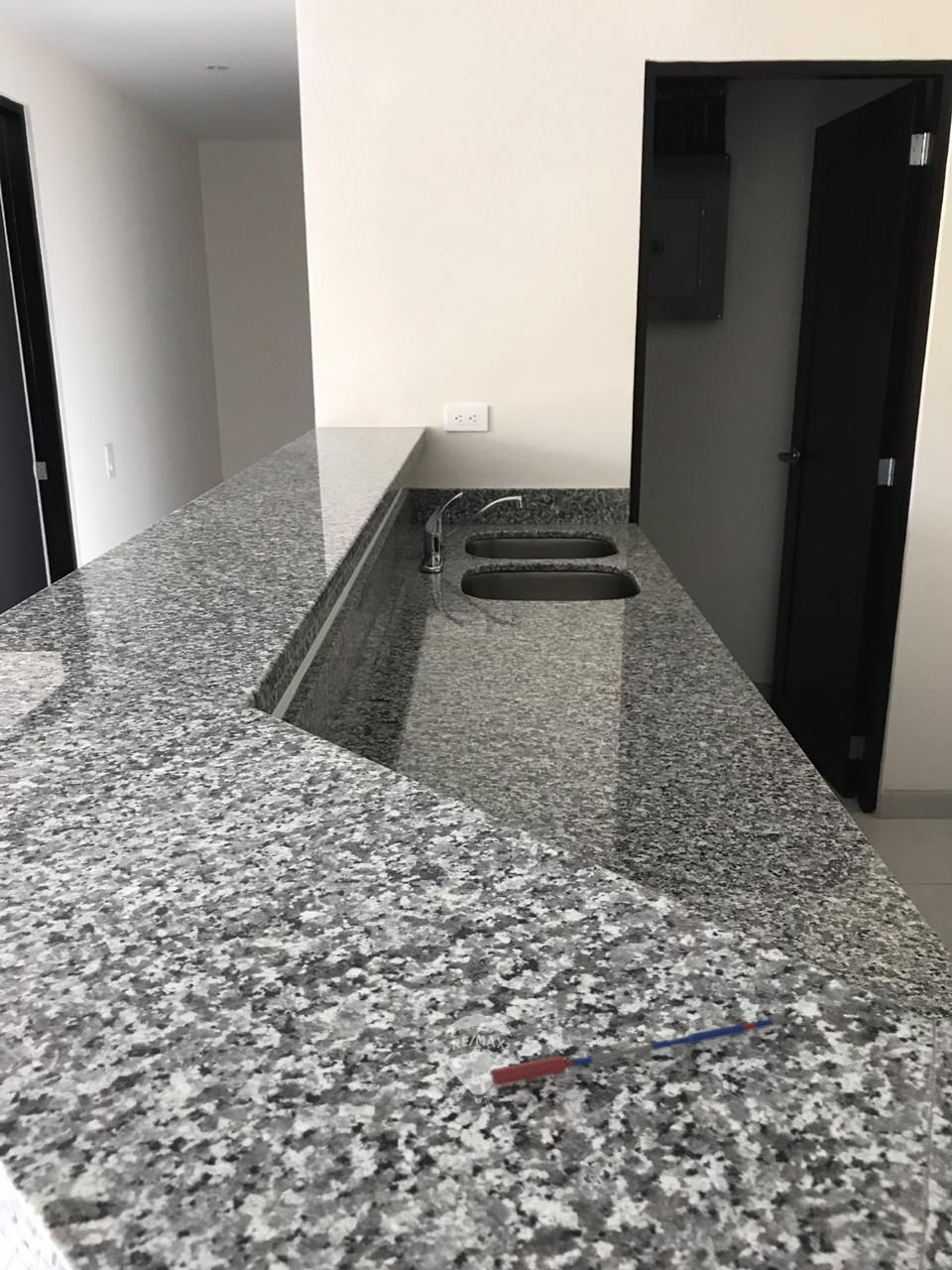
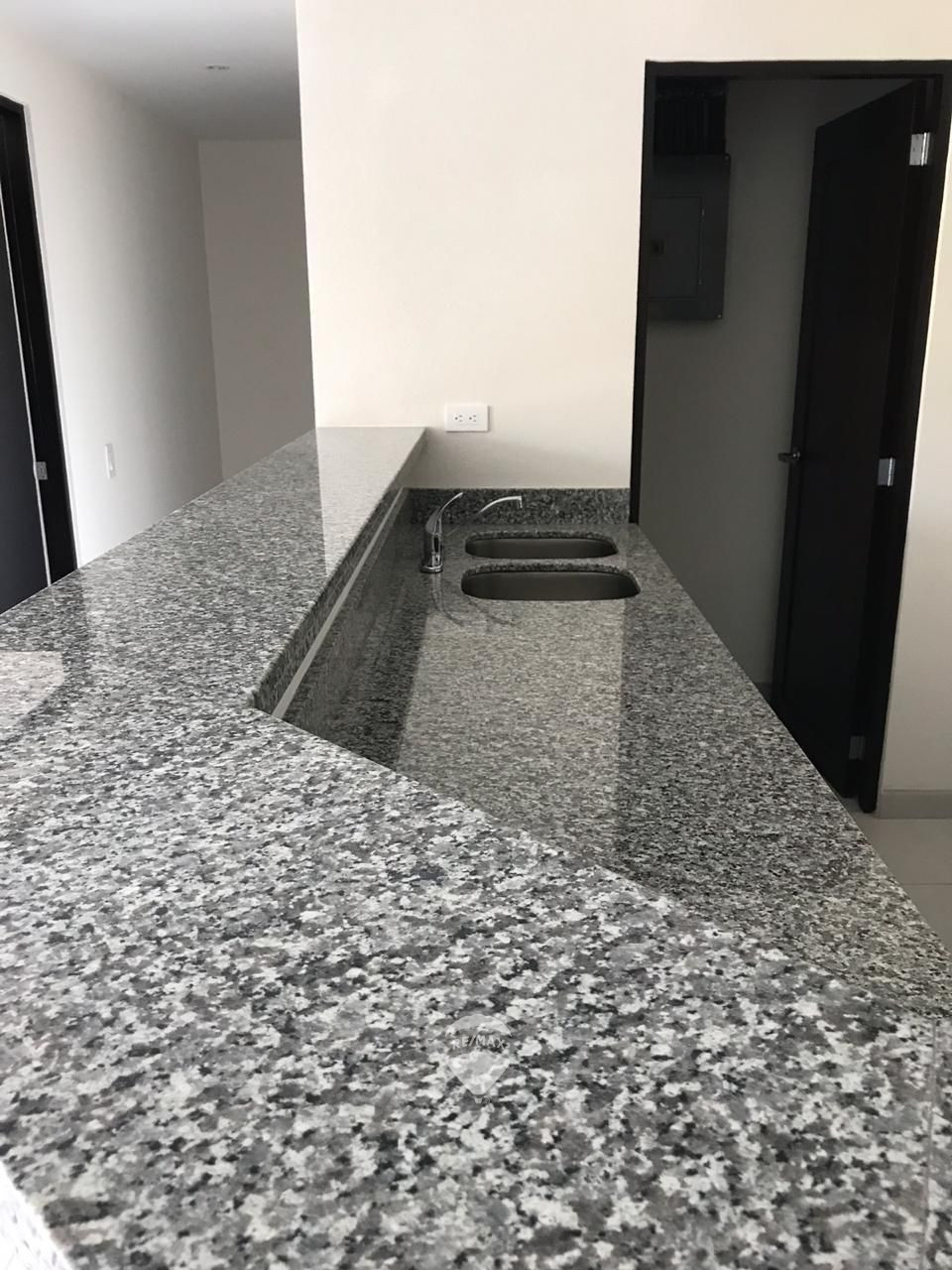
- pen [489,1013,791,1088]
